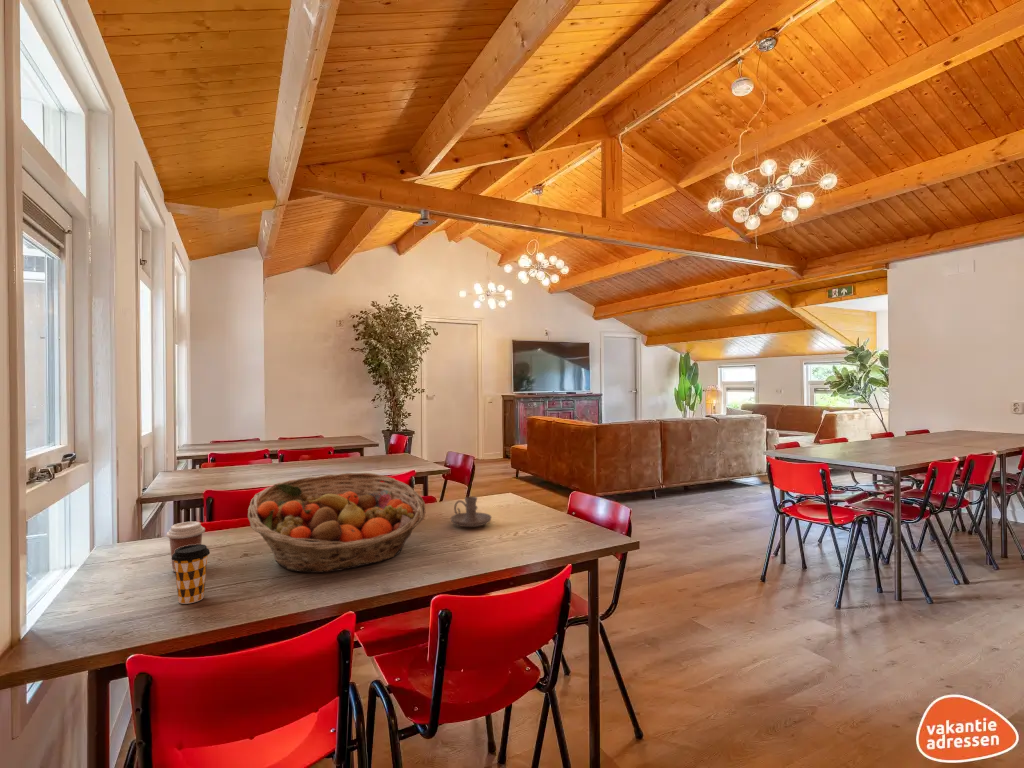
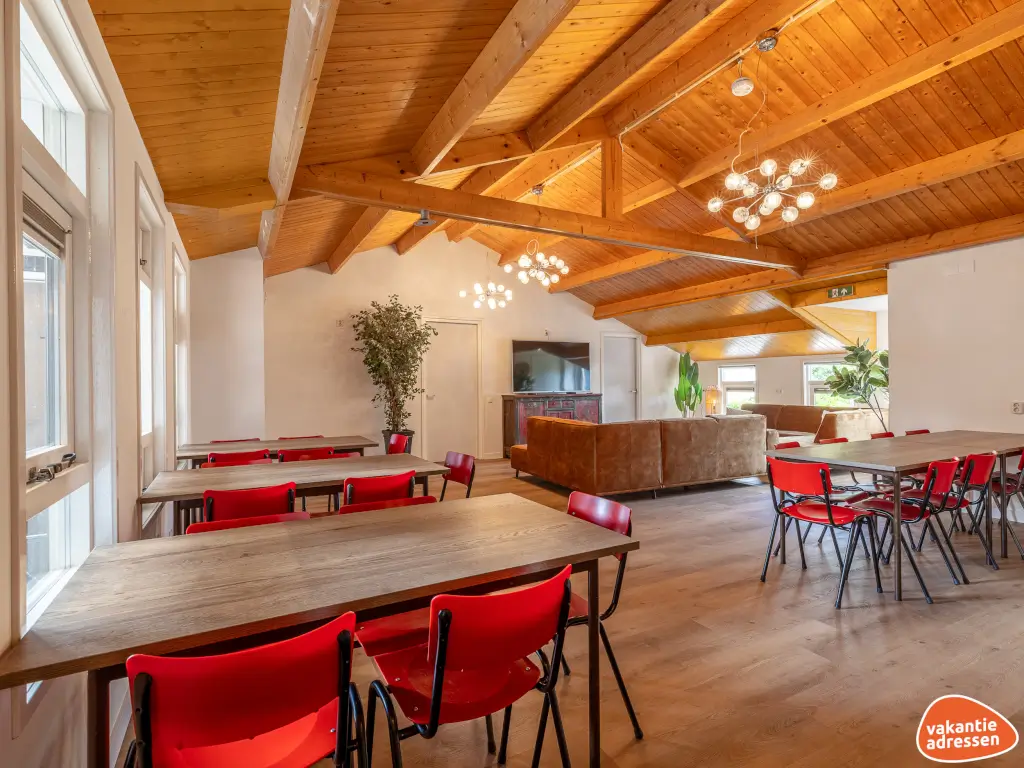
- fruit basket [247,472,426,574]
- coffee cup [165,521,206,573]
- candle holder [450,496,493,528]
- coffee cup [170,543,211,605]
